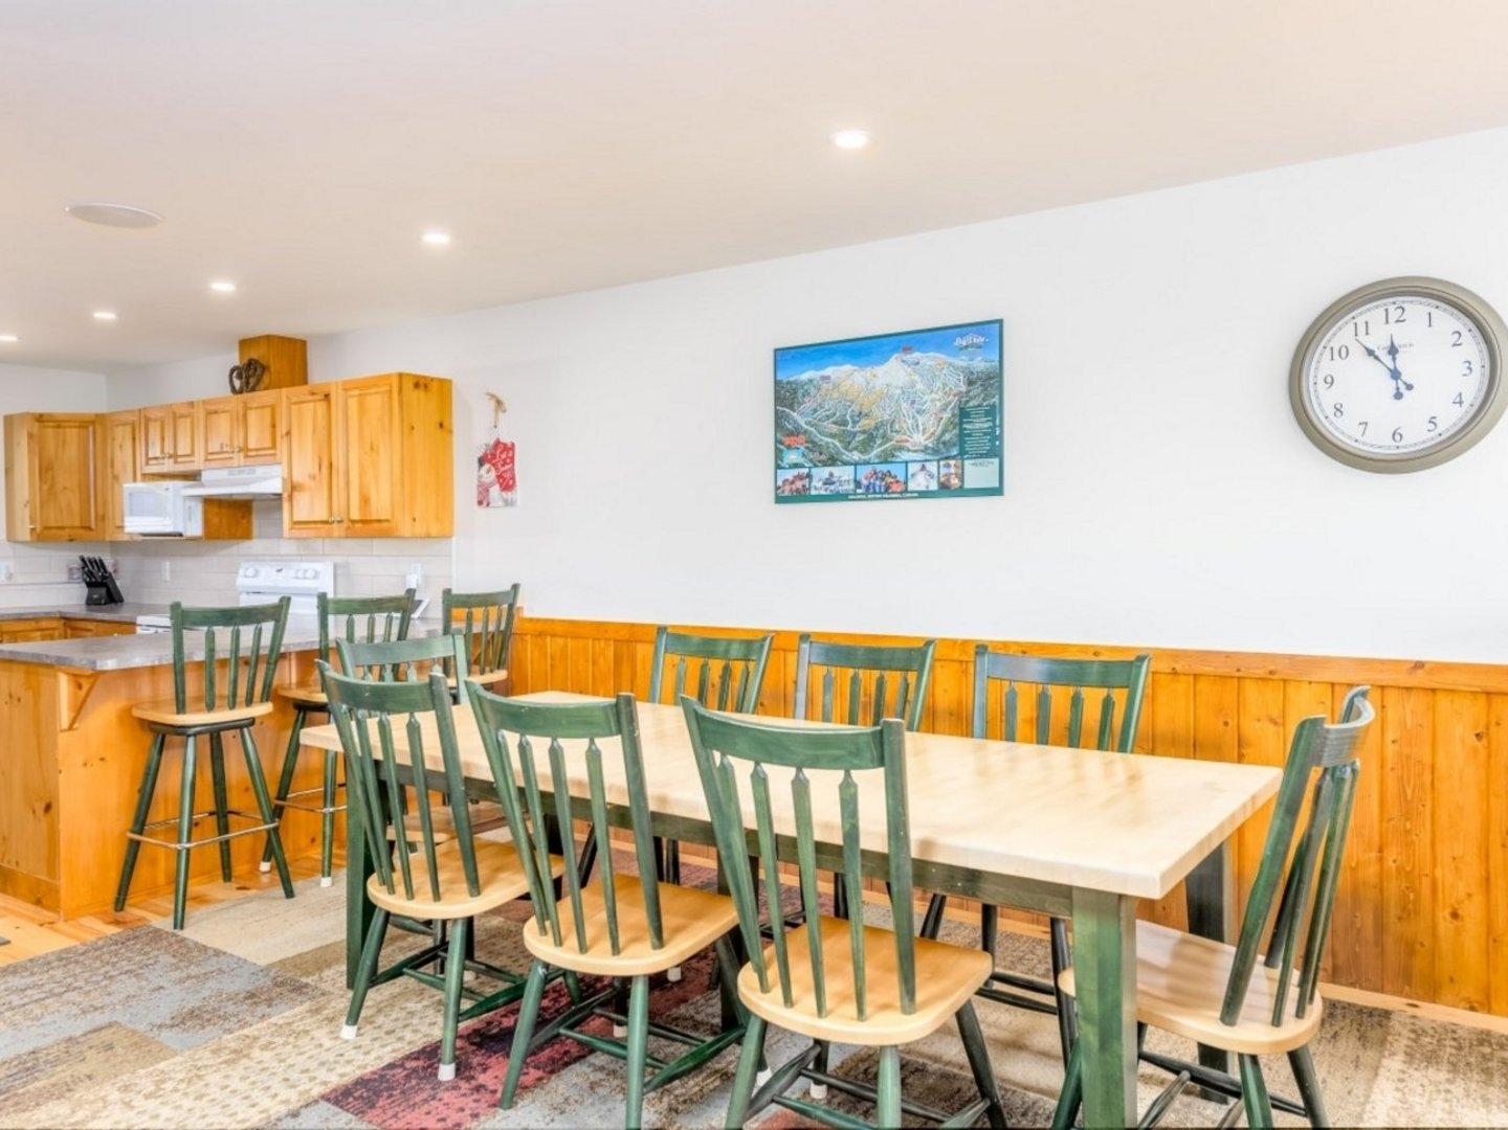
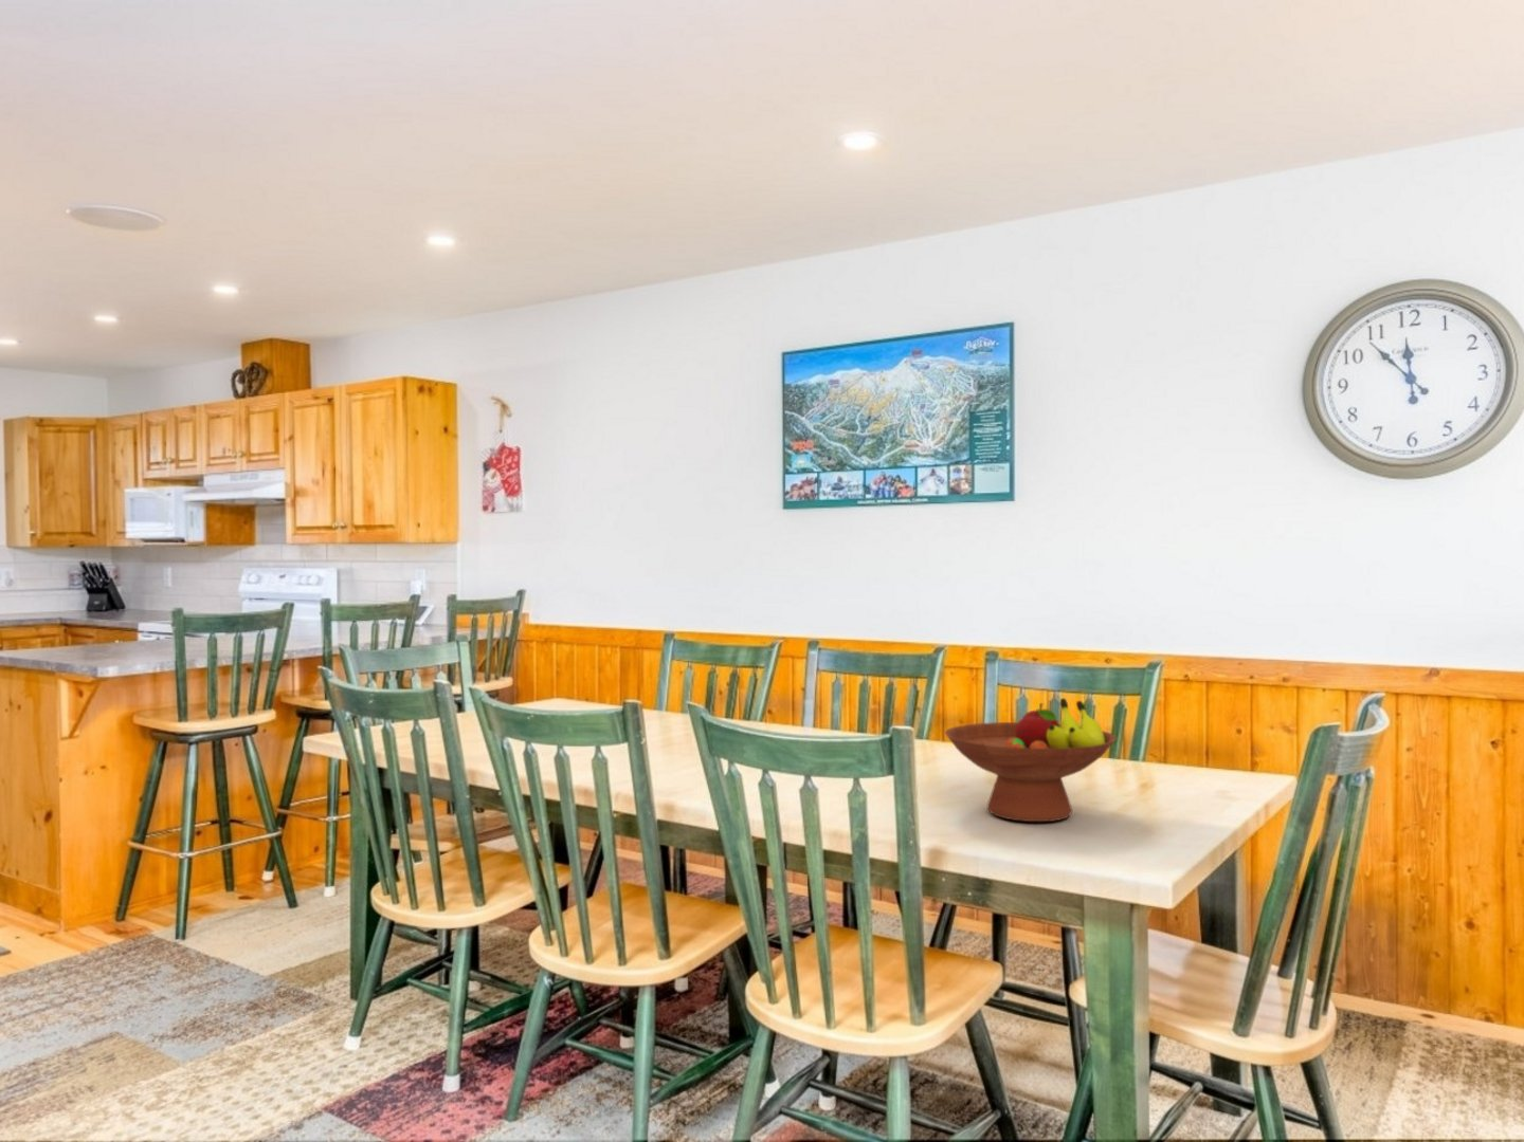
+ fruit bowl [944,697,1117,823]
